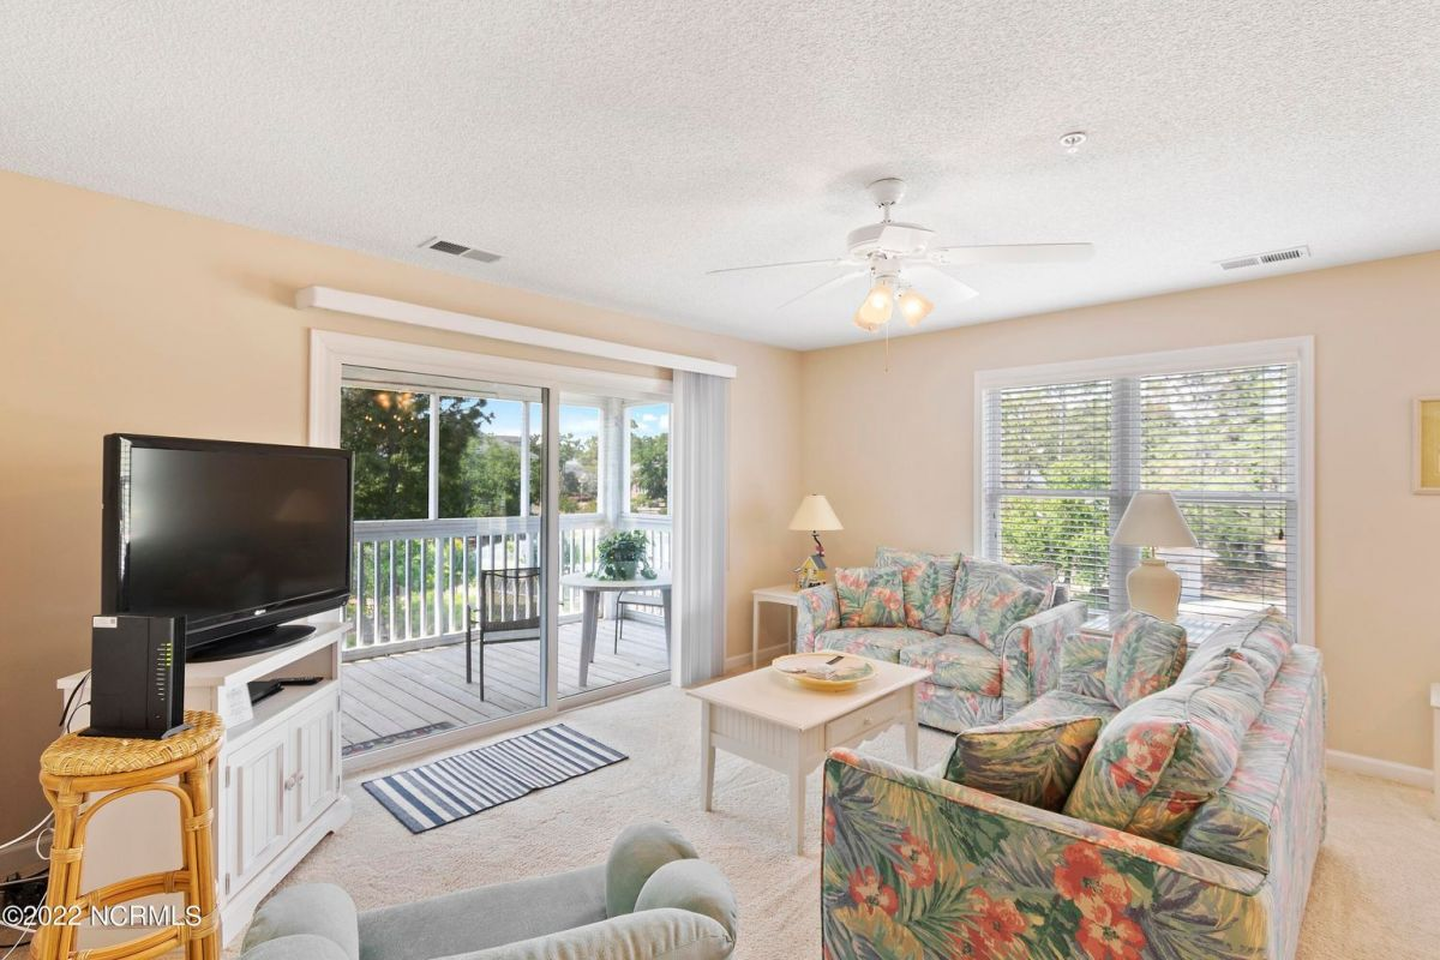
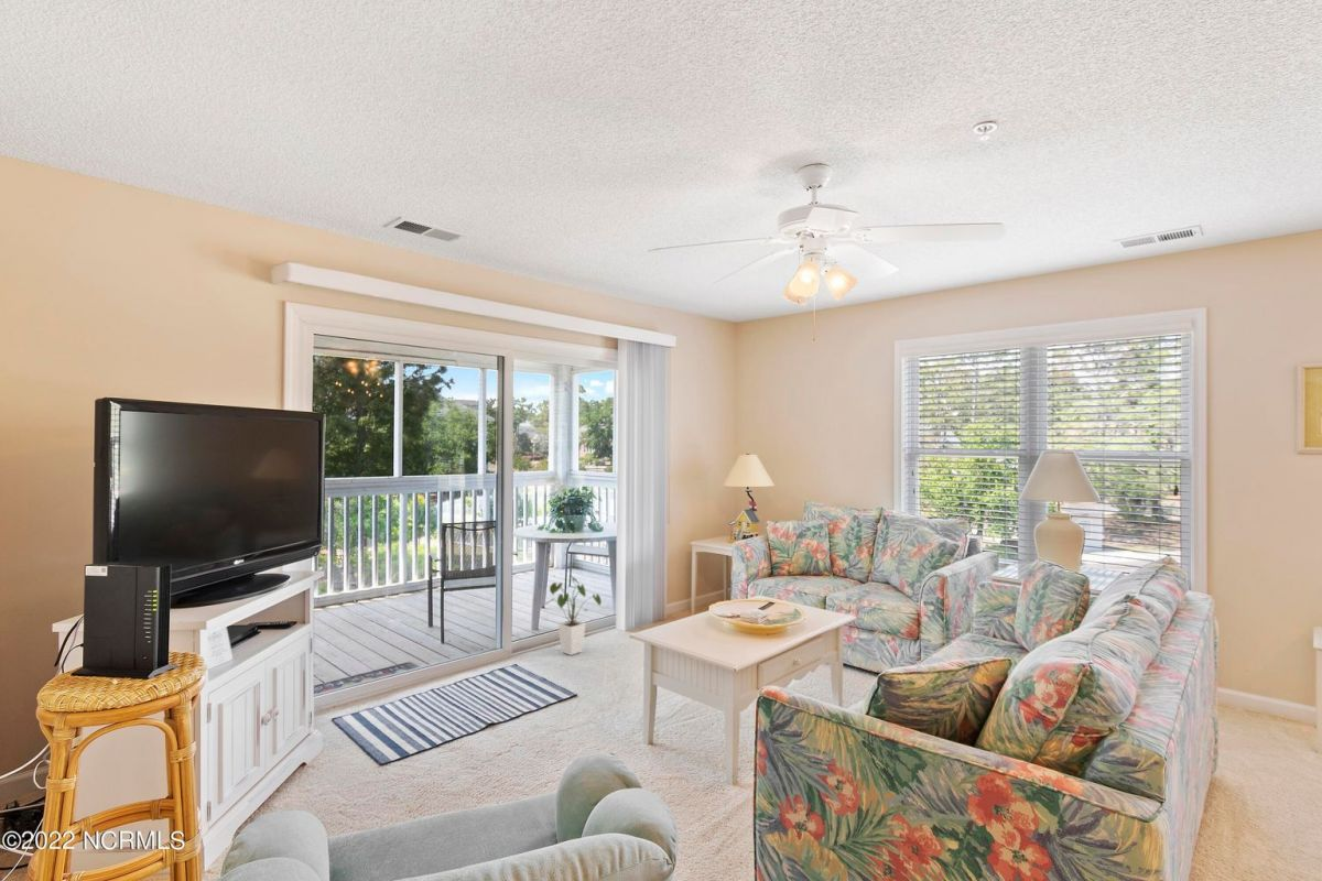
+ house plant [544,574,603,656]
